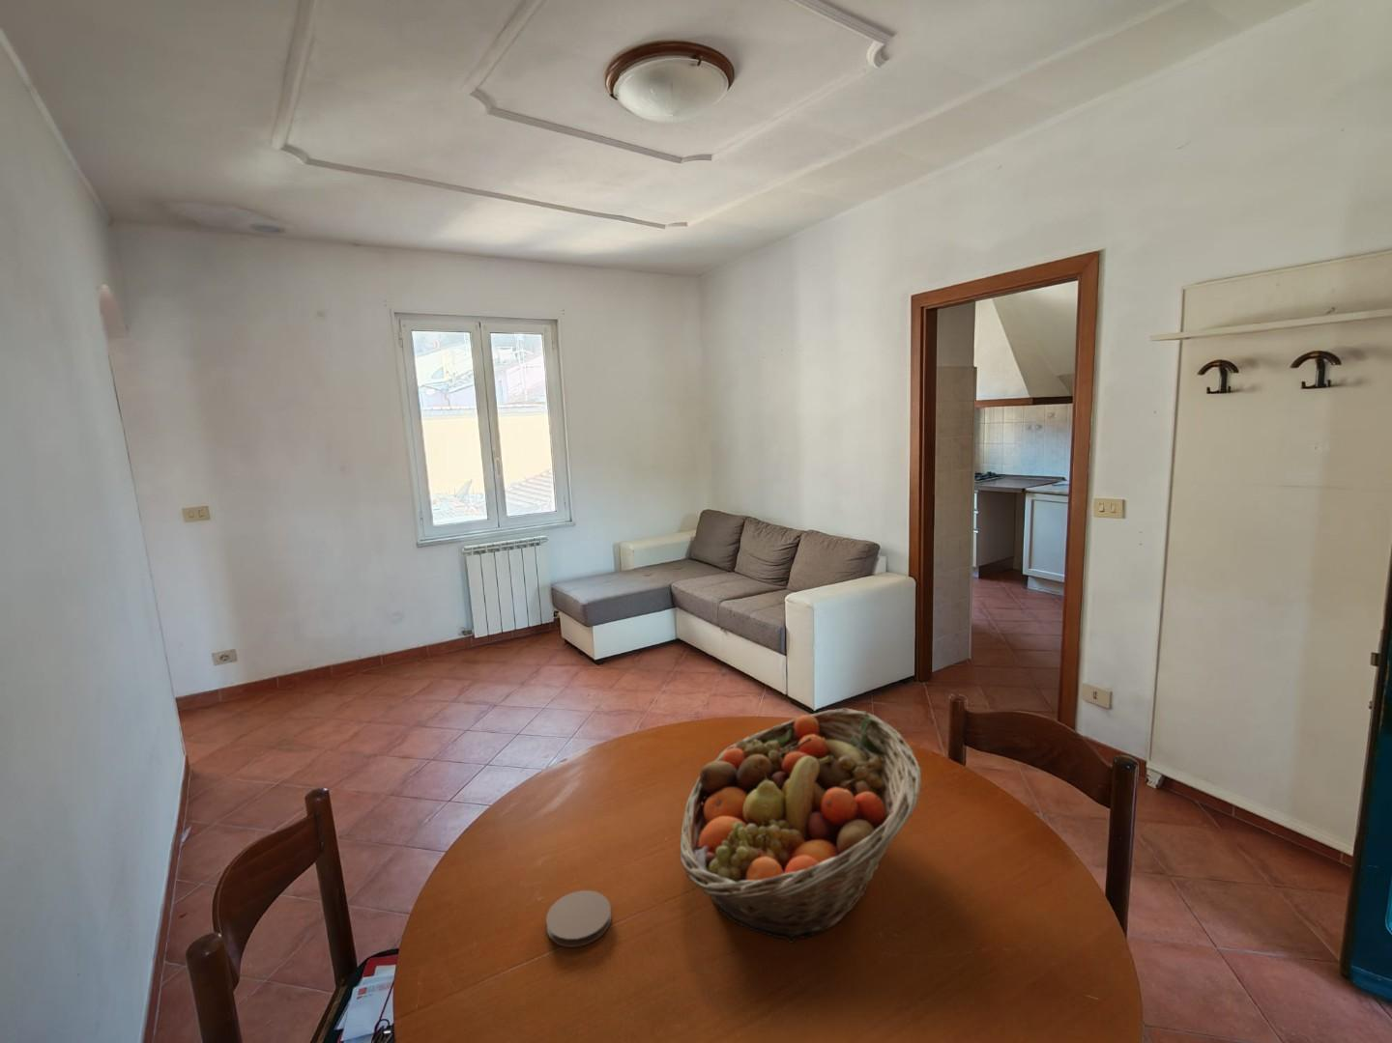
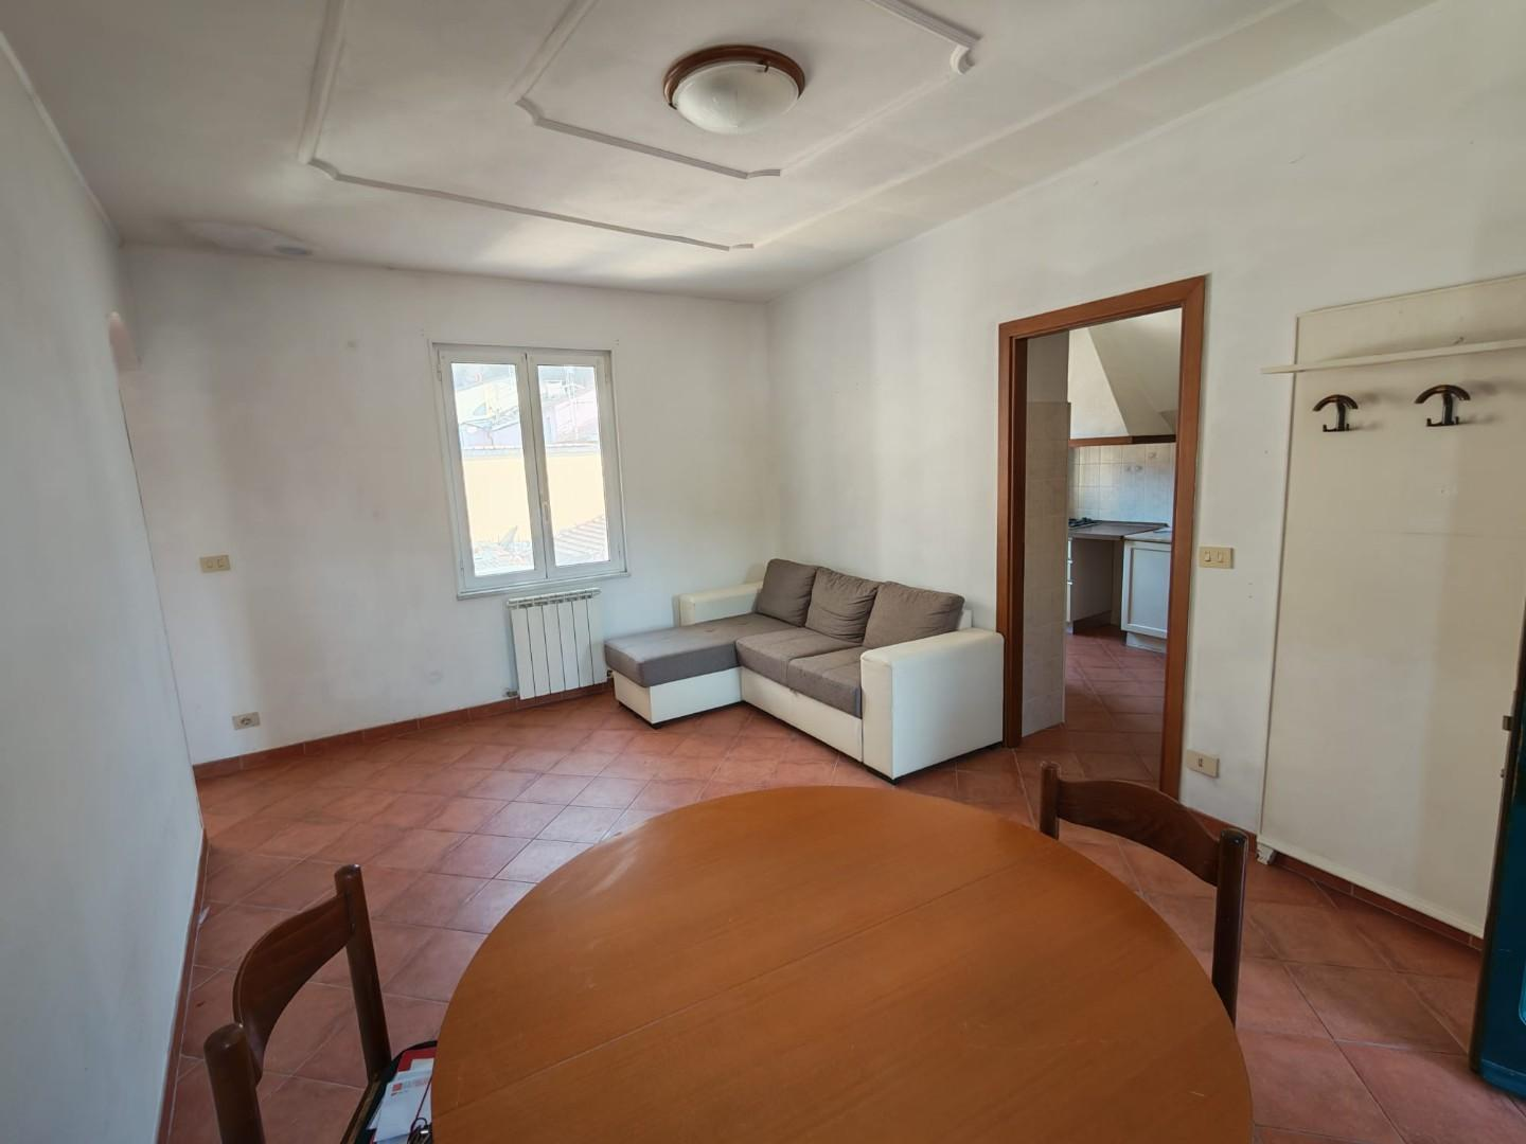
- coaster [545,890,612,949]
- fruit basket [678,707,923,944]
